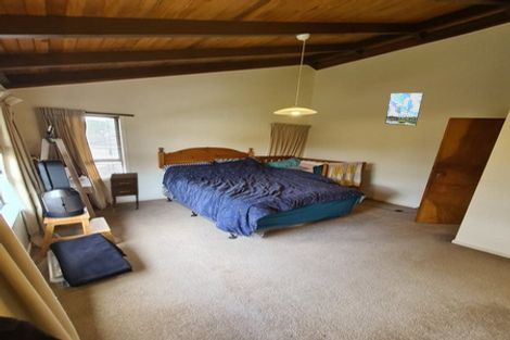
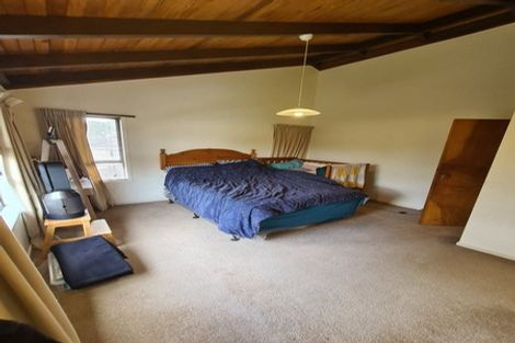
- nightstand [109,172,140,213]
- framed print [384,91,424,127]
